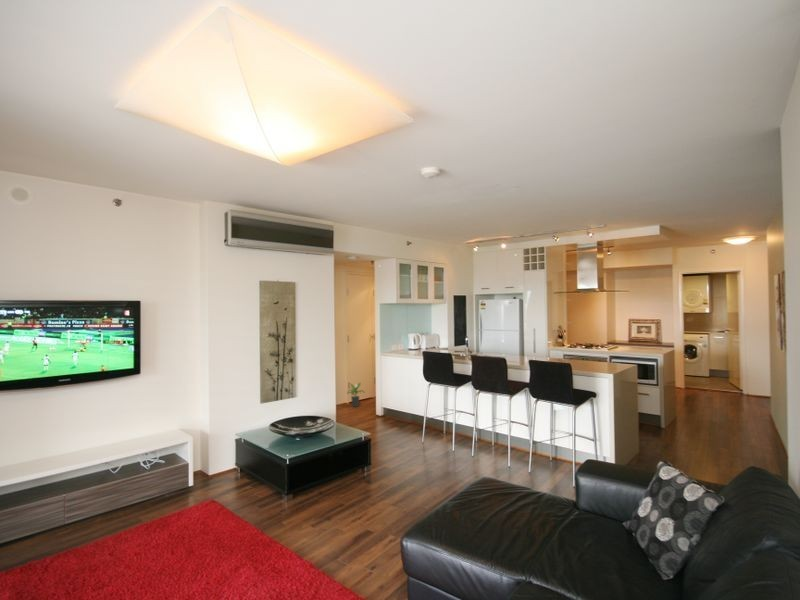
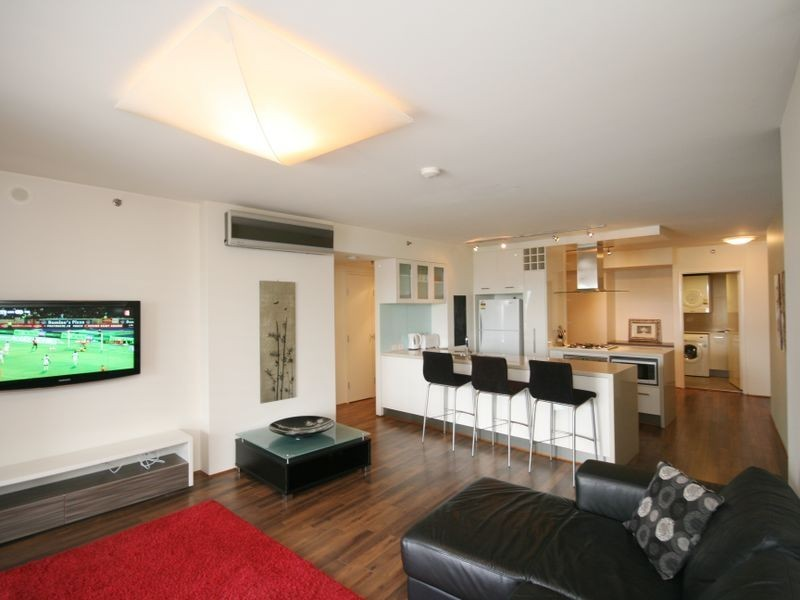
- potted plant [346,382,366,408]
